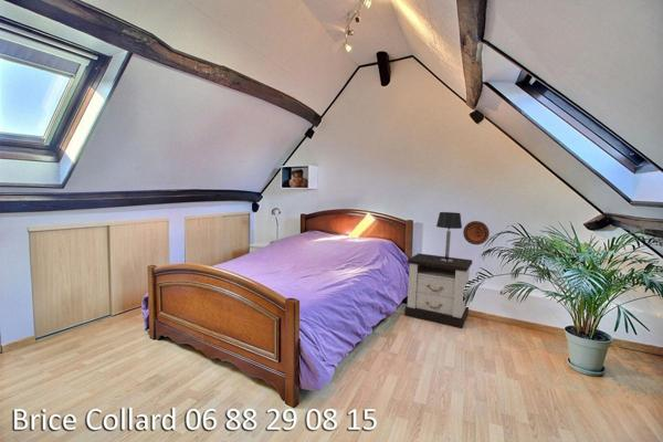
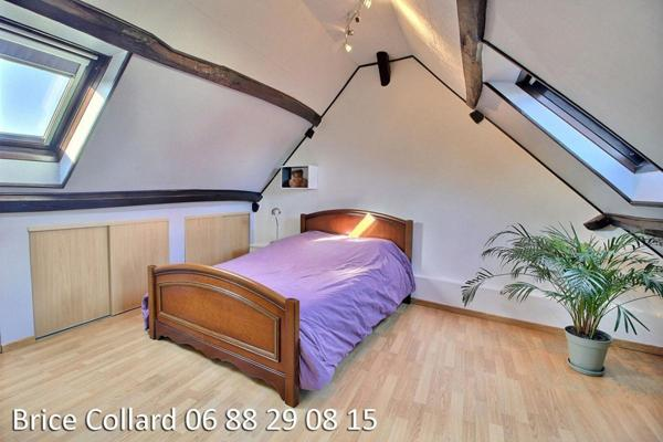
- table lamp [435,211,463,262]
- nightstand [403,252,473,329]
- decorative plate [462,220,491,245]
